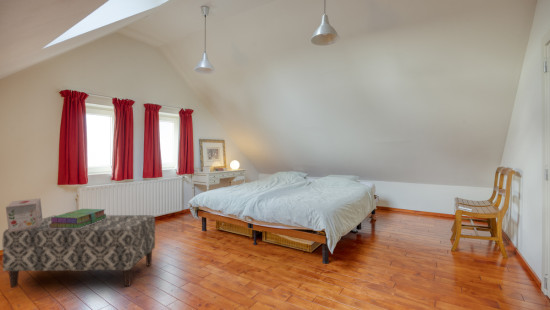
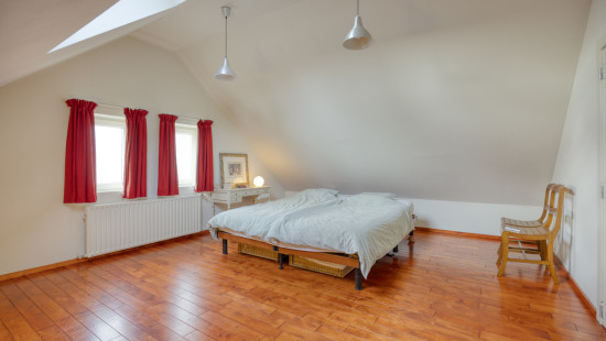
- bench [2,214,156,289]
- stack of books [49,208,107,228]
- decorative box [5,197,43,232]
